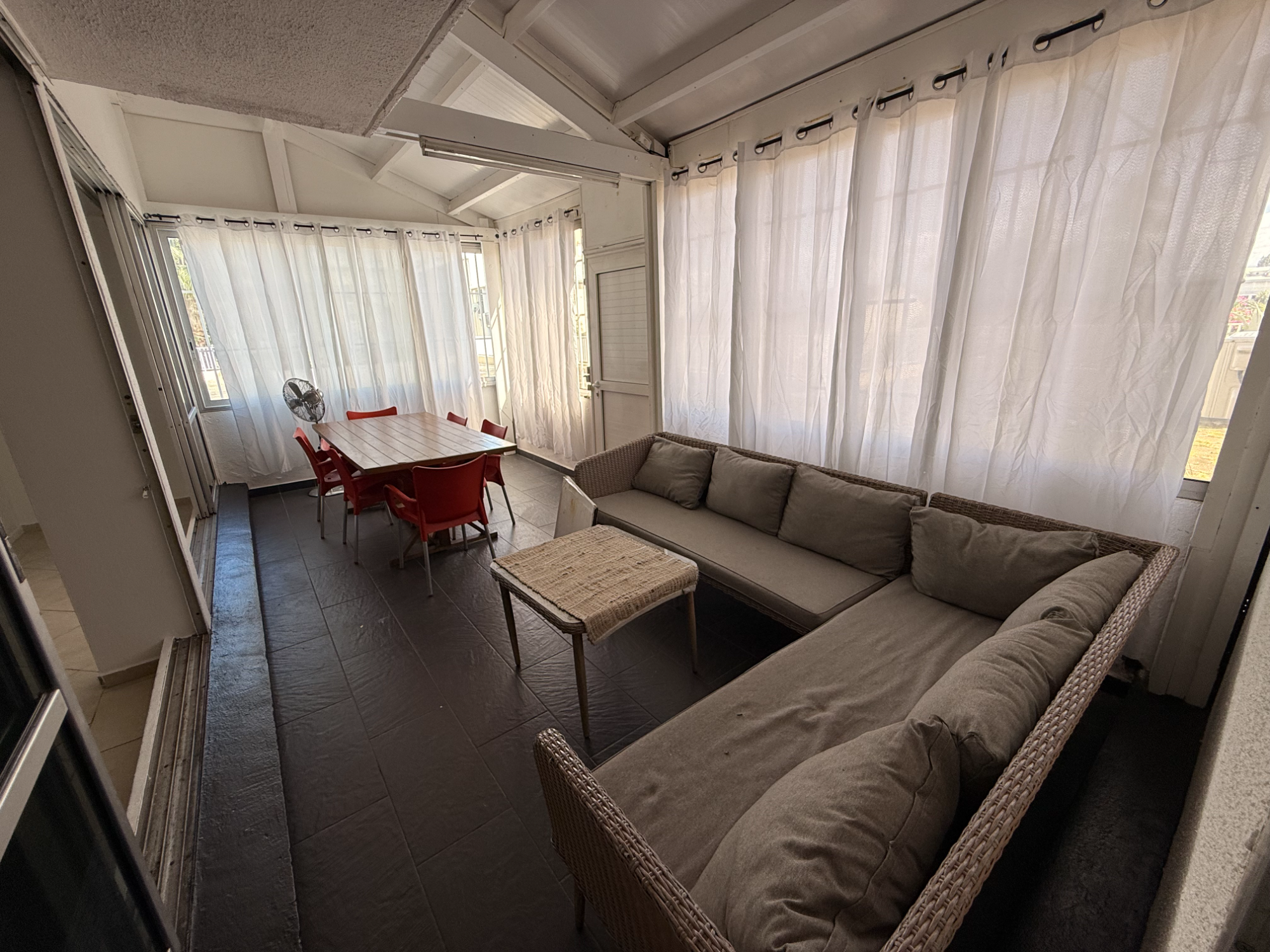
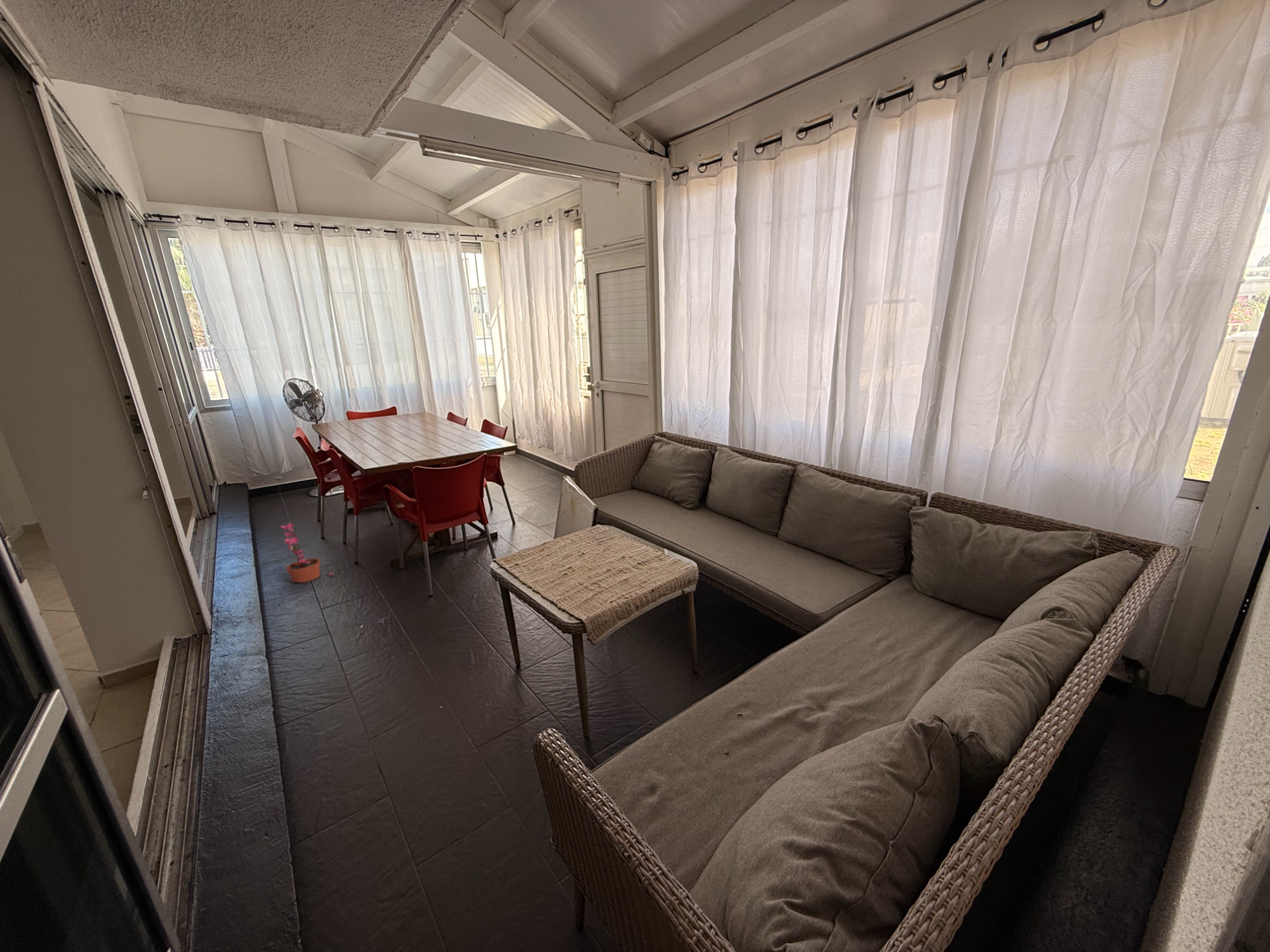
+ potted plant [280,523,334,583]
